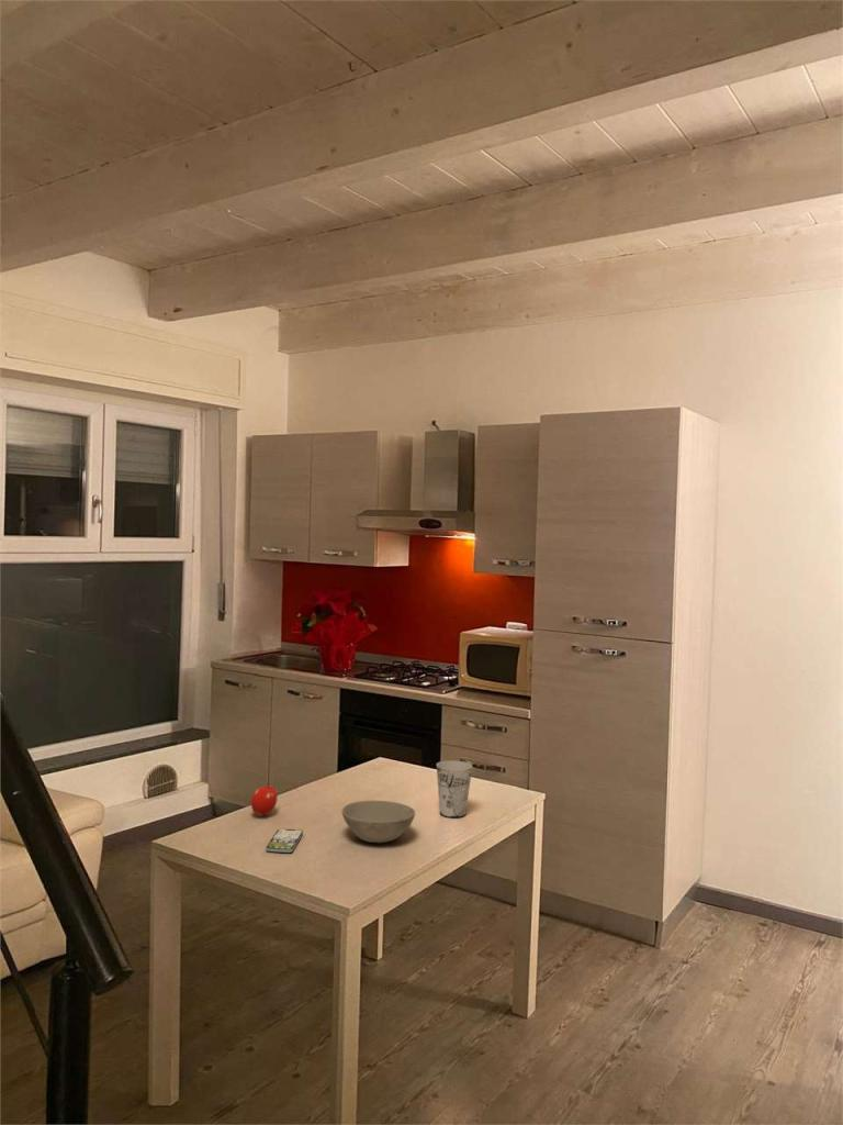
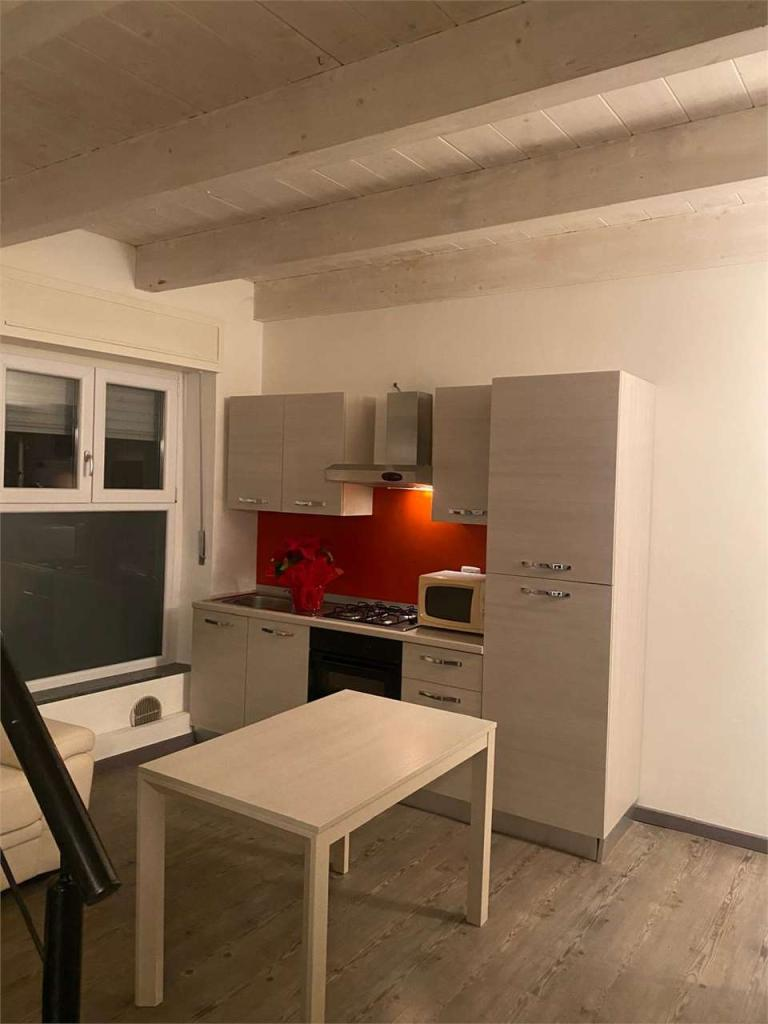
- bowl [340,800,416,844]
- cup [436,759,473,818]
- fruit [250,781,279,816]
- smartphone [266,828,304,854]
